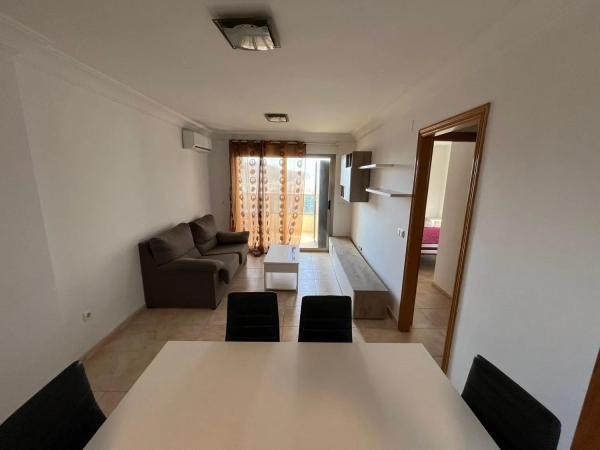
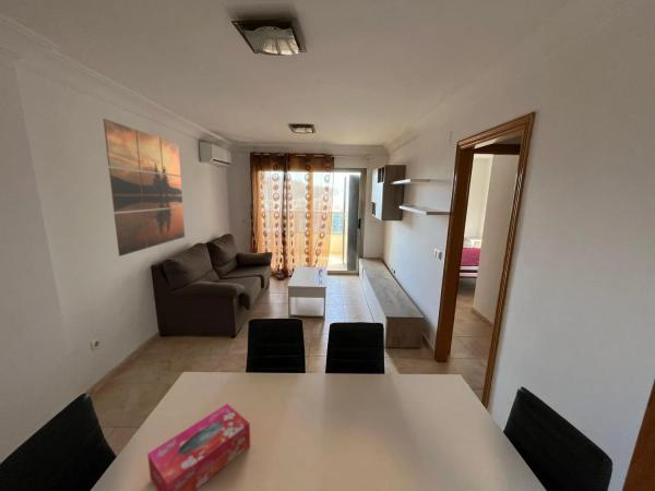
+ wall art [102,118,186,258]
+ tissue box [146,403,251,491]
